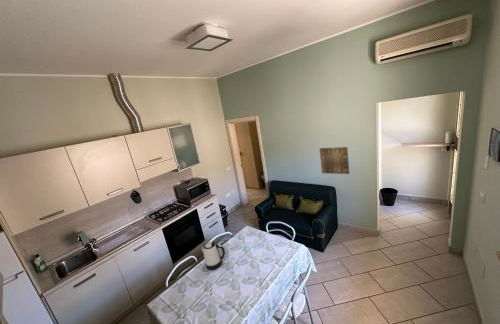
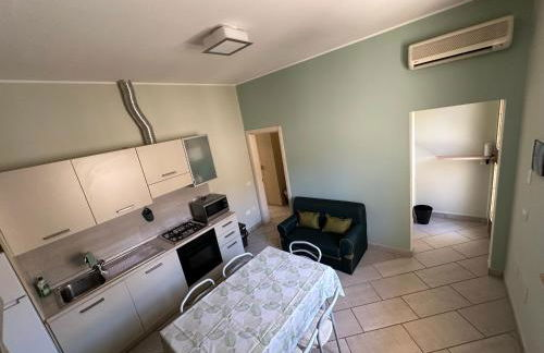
- wall art [318,146,350,175]
- kettle [200,241,226,271]
